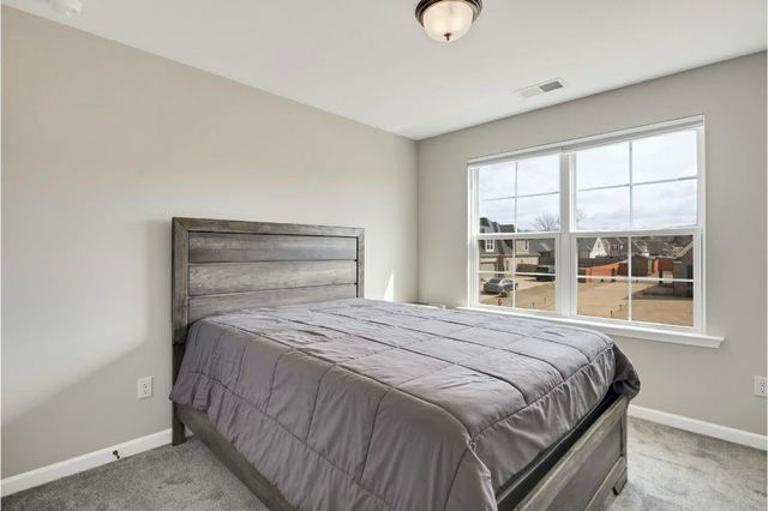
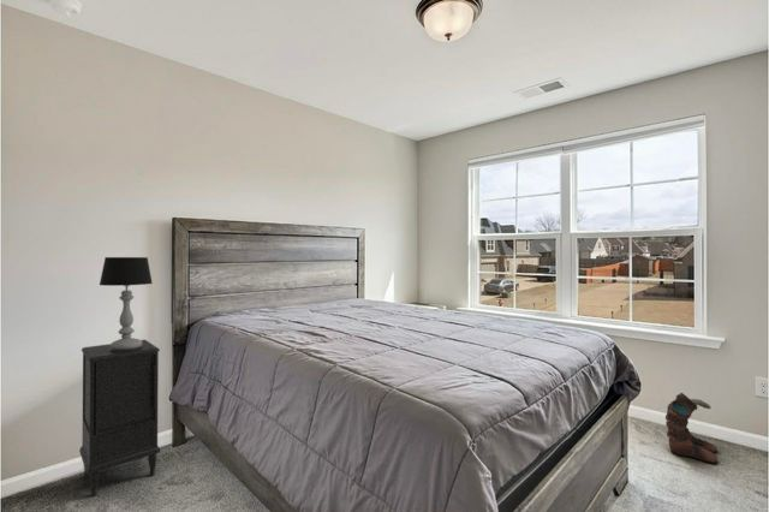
+ table lamp [99,256,154,351]
+ nightstand [78,339,161,498]
+ boots [664,392,719,465]
